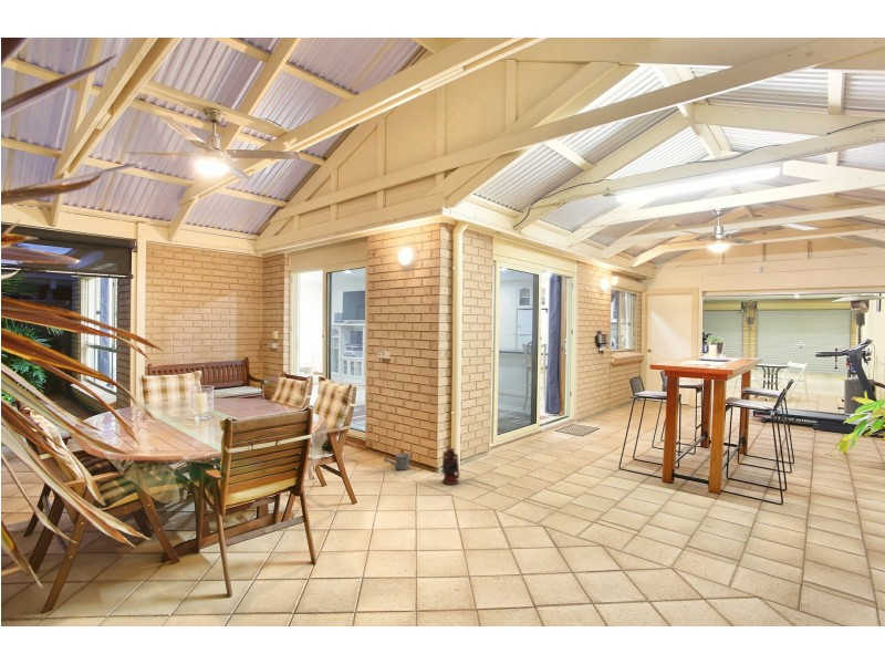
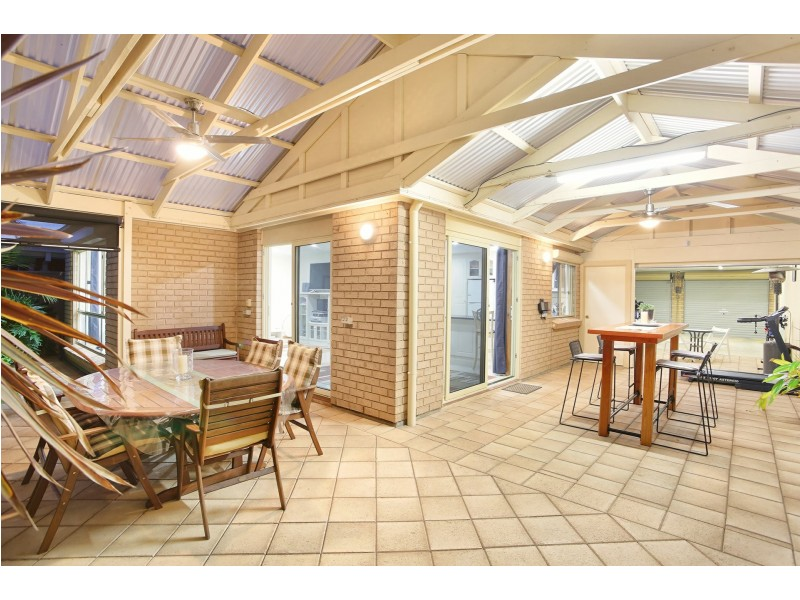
- lantern [433,447,460,486]
- watering can [383,452,414,471]
